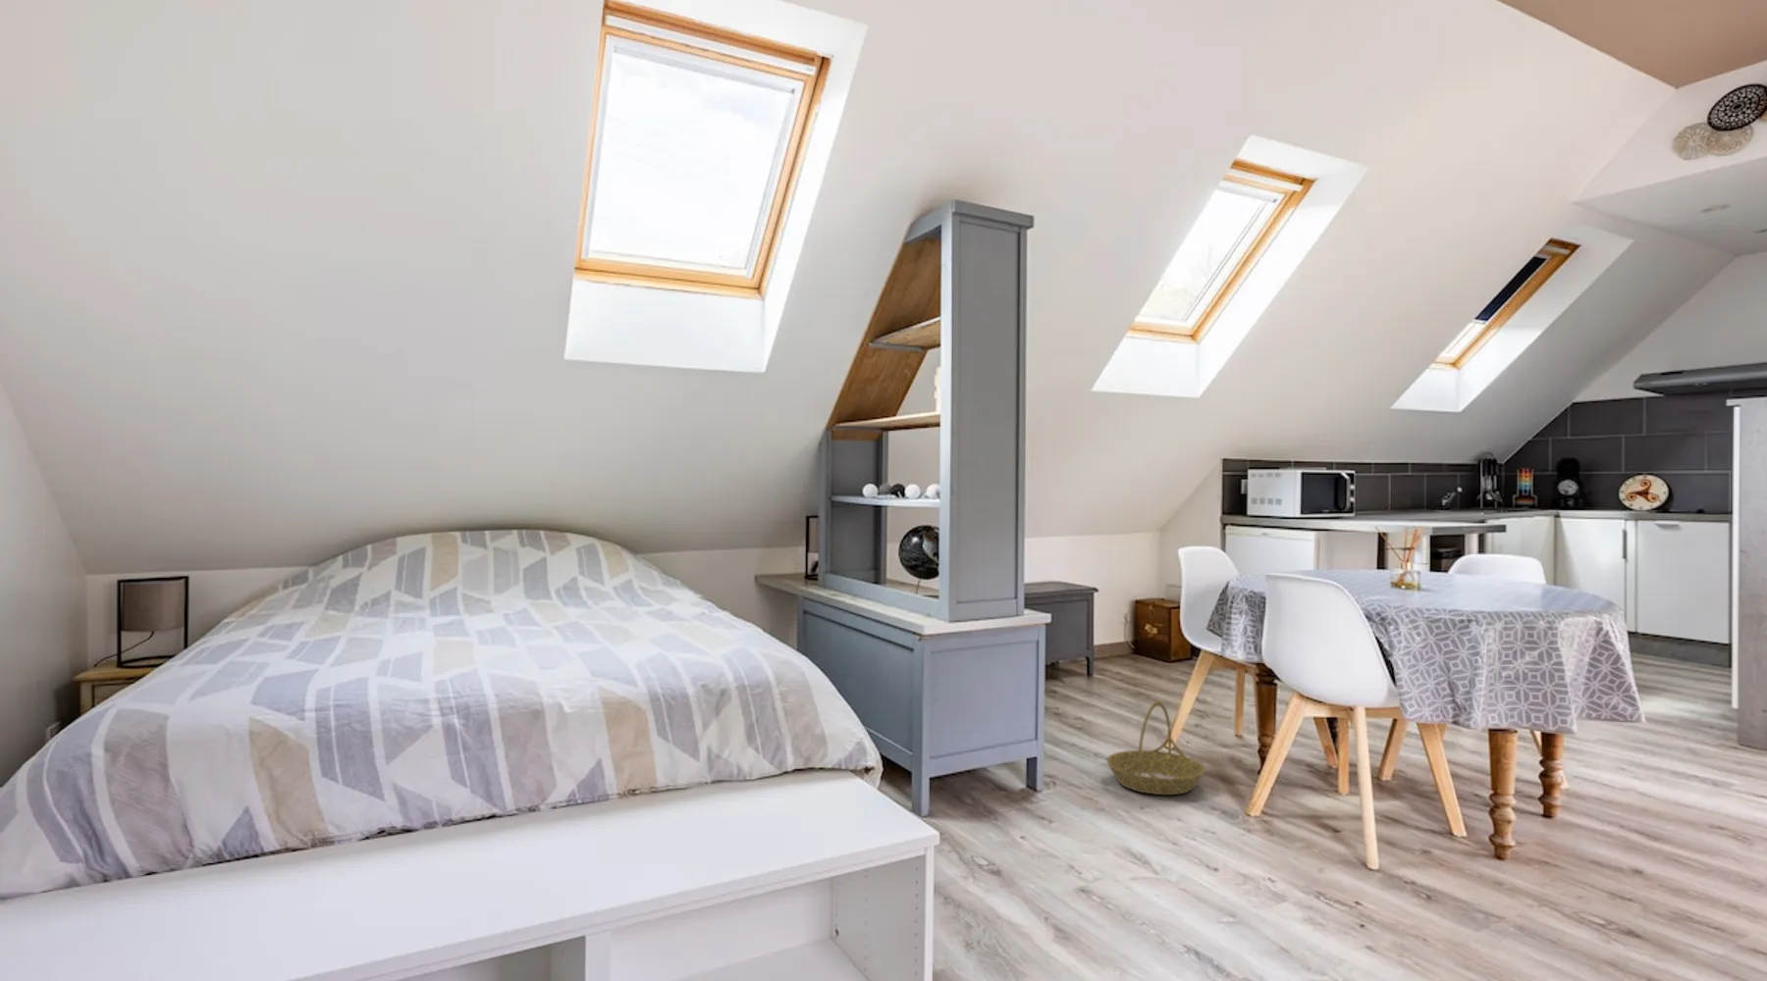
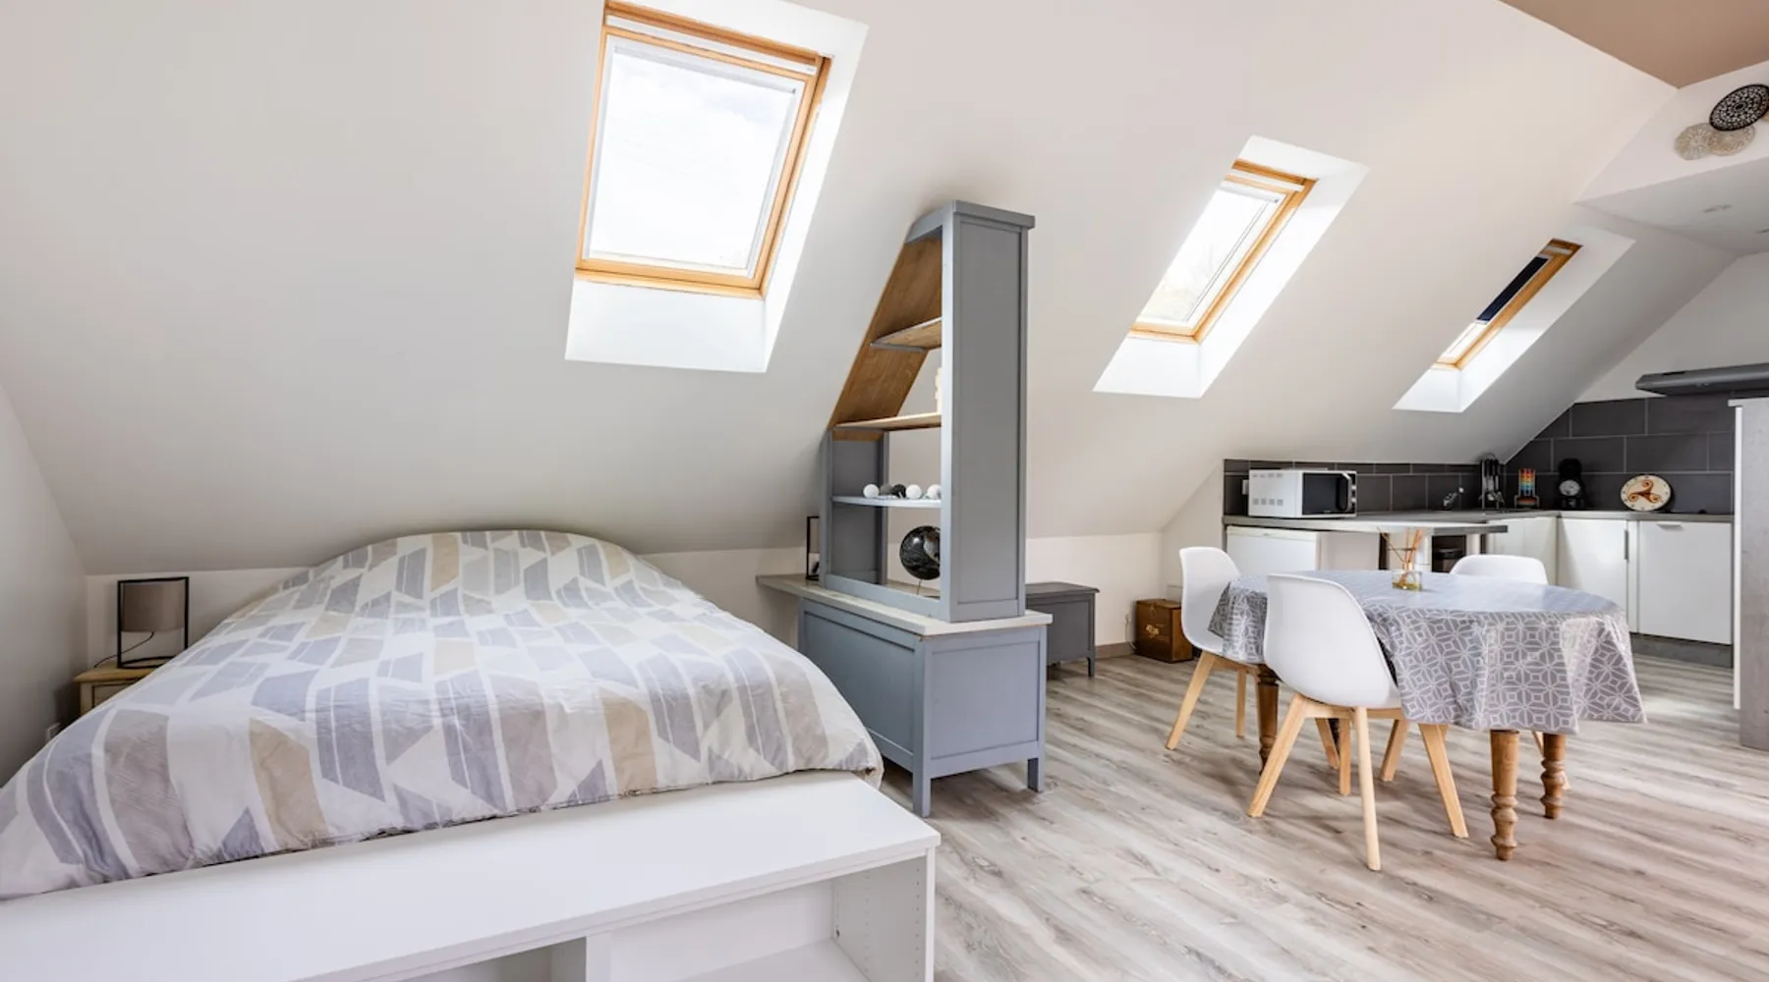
- basket [1106,701,1206,796]
